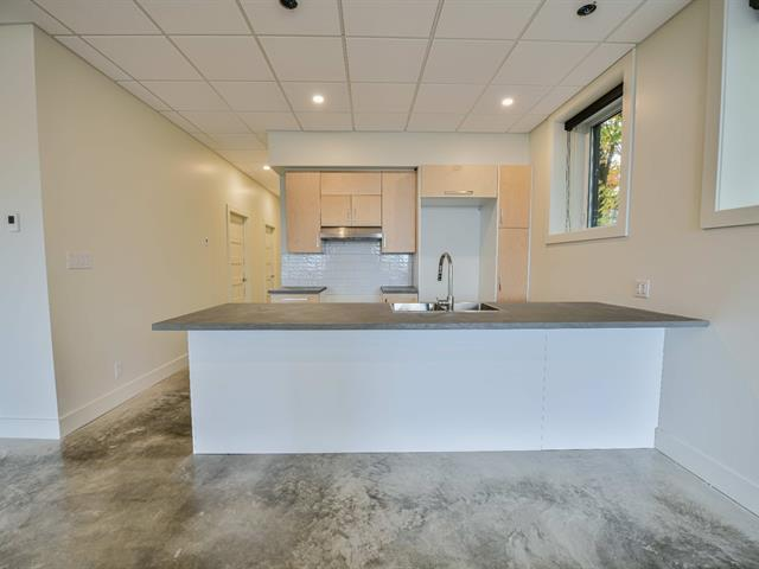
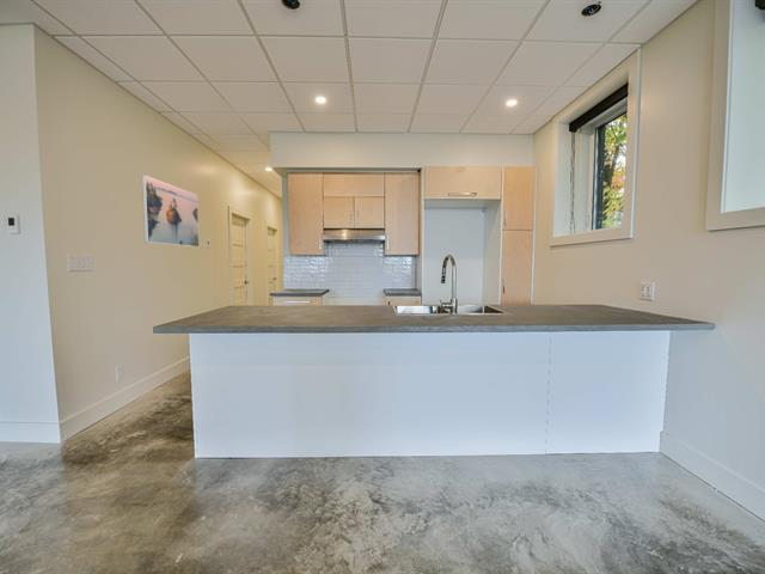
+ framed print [141,173,200,248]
